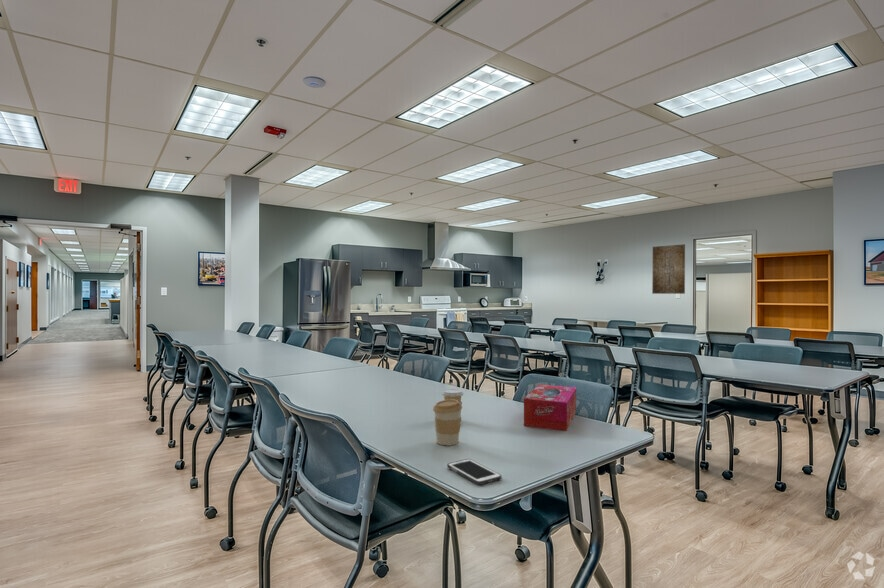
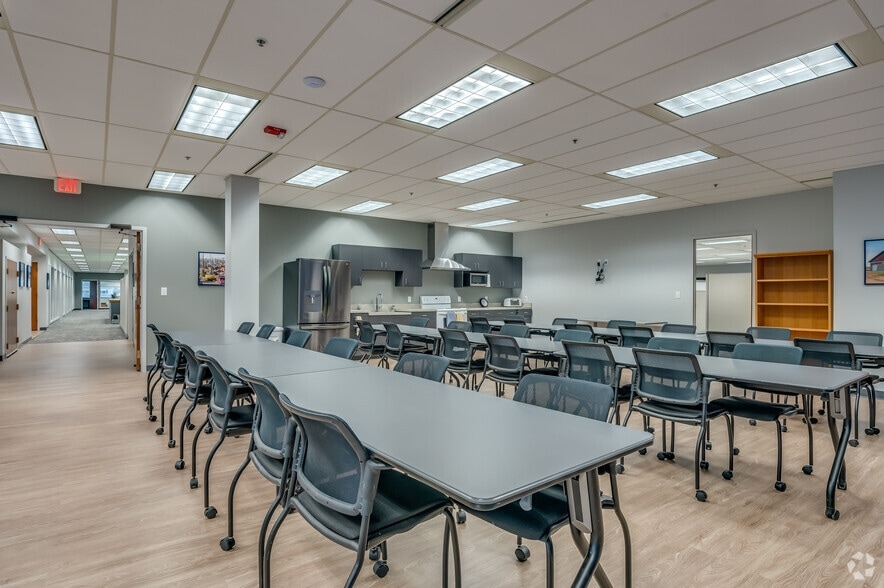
- wall art [651,243,686,295]
- coffee cup [441,388,464,405]
- coffee cup [432,399,463,446]
- cell phone [446,458,502,486]
- tissue box [523,383,577,432]
